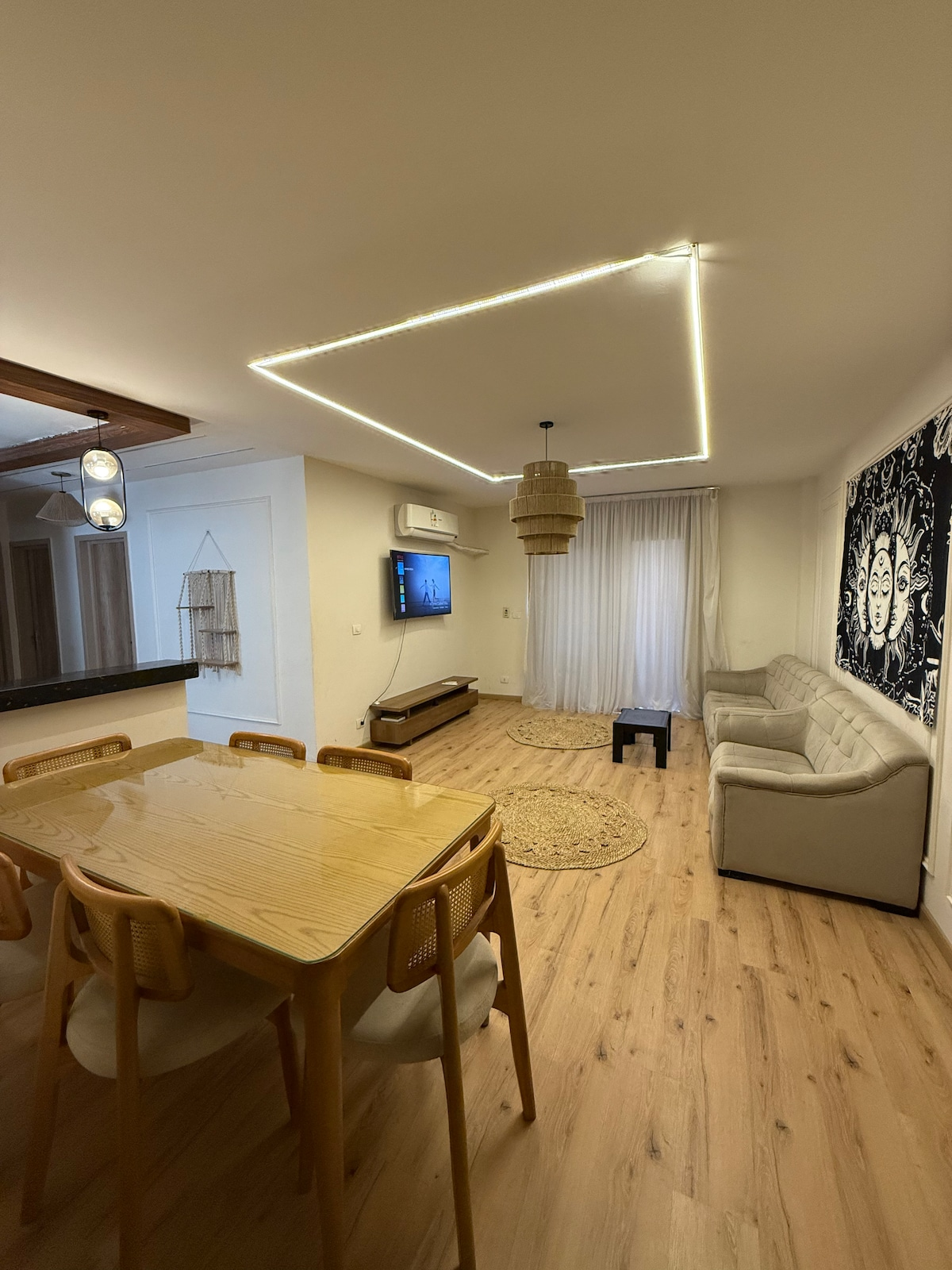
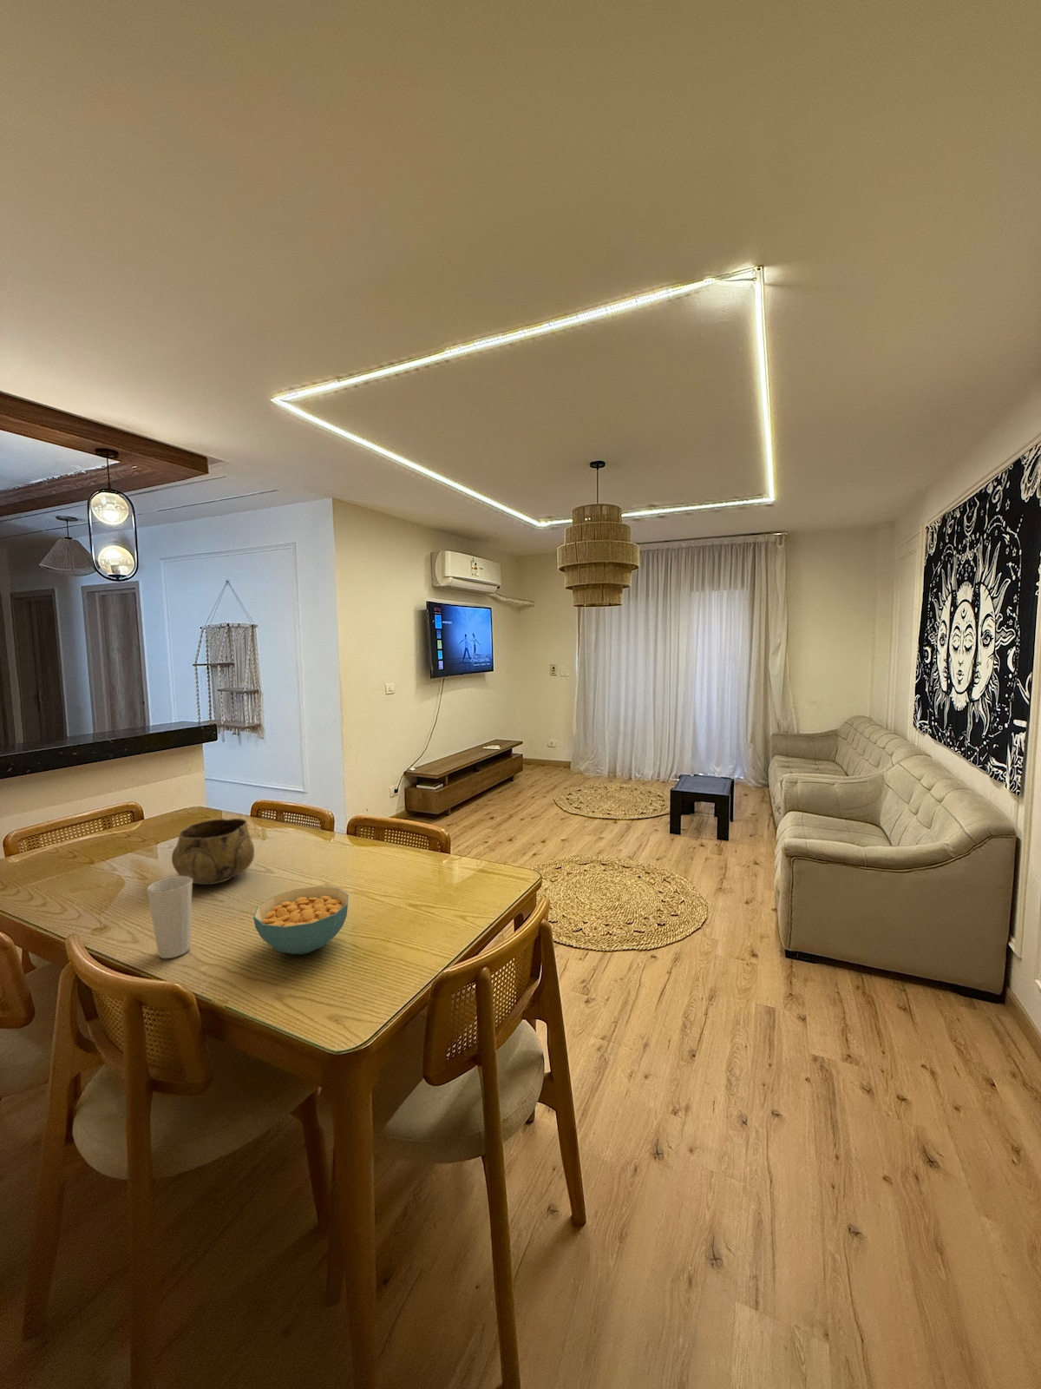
+ decorative bowl [171,818,255,886]
+ cup [145,875,194,959]
+ cereal bowl [253,886,349,955]
